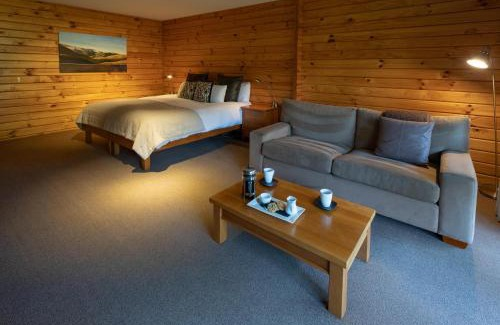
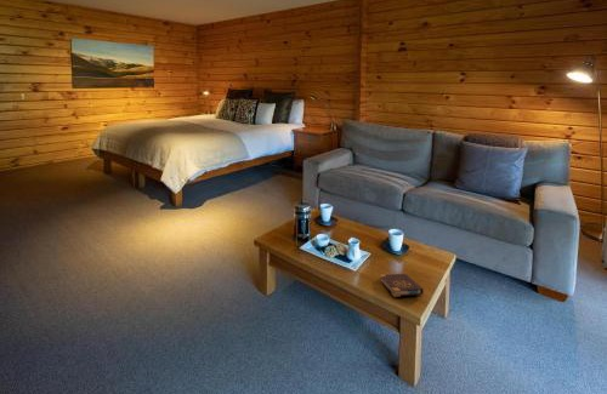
+ book [379,273,425,298]
